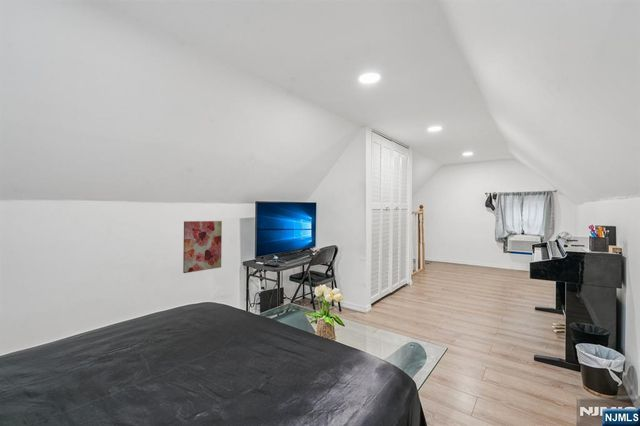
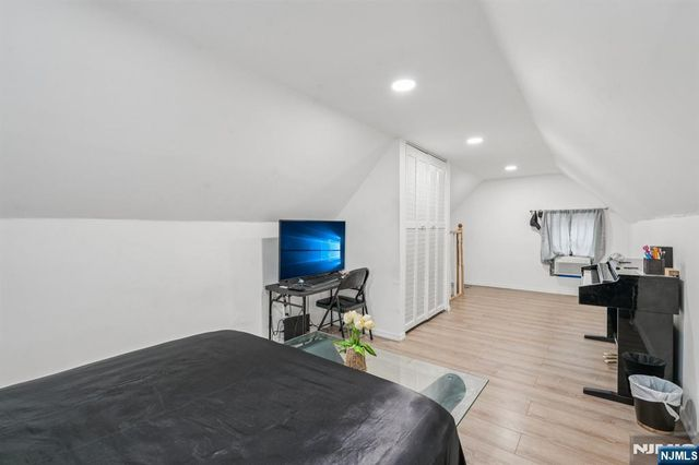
- wall art [182,220,223,274]
